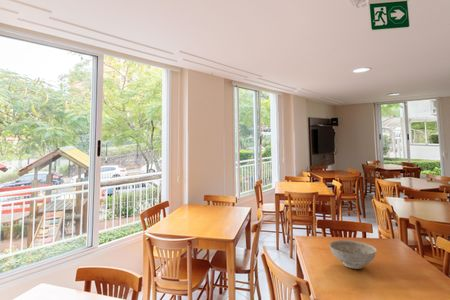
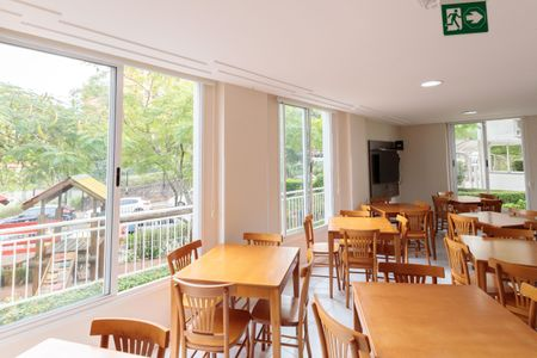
- decorative bowl [328,239,378,270]
